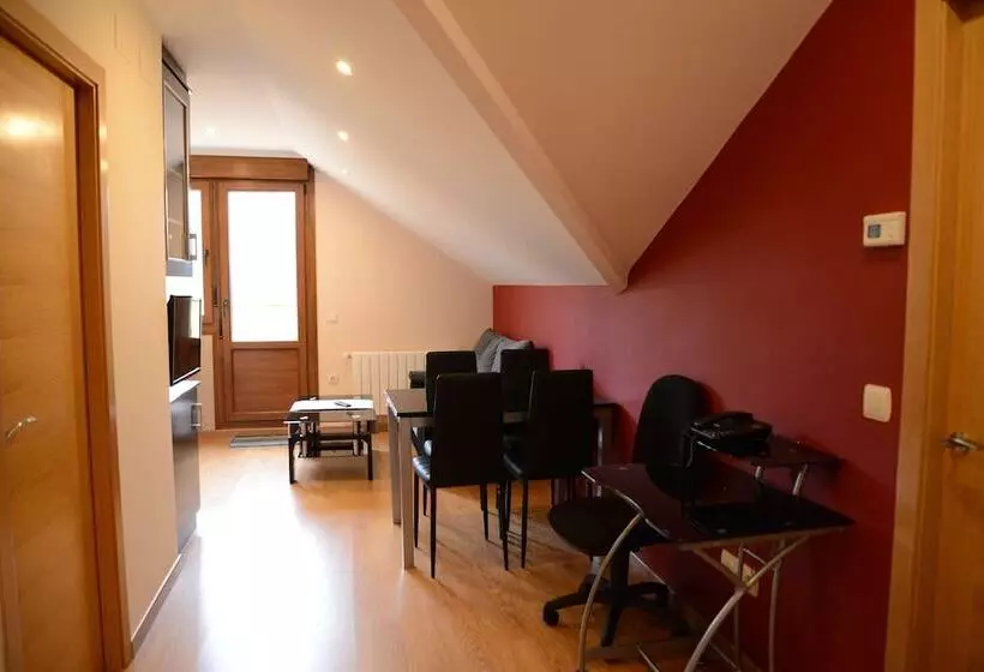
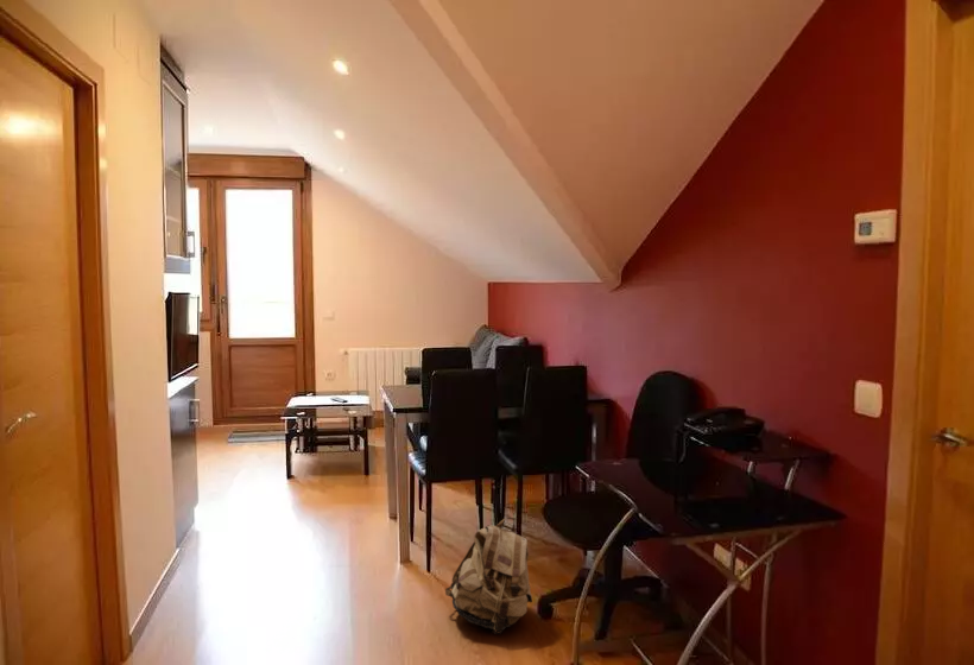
+ backpack [444,517,533,635]
